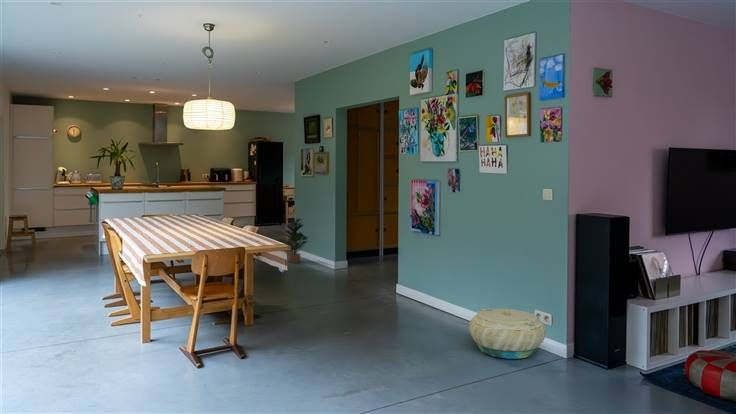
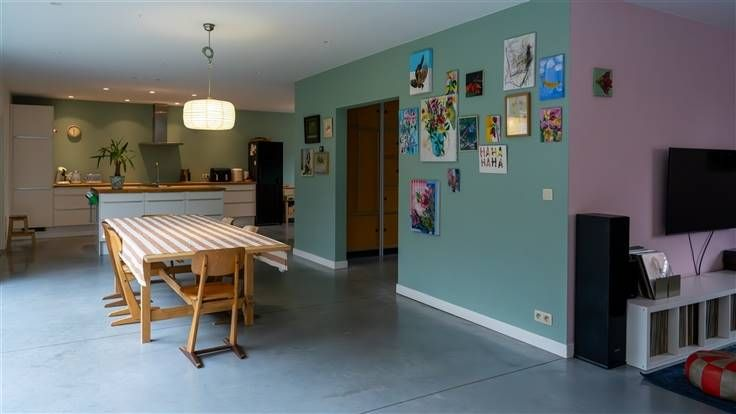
- basket [468,307,547,360]
- potted plant [282,217,309,264]
